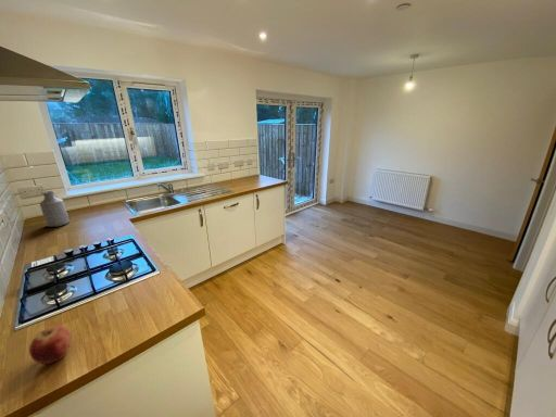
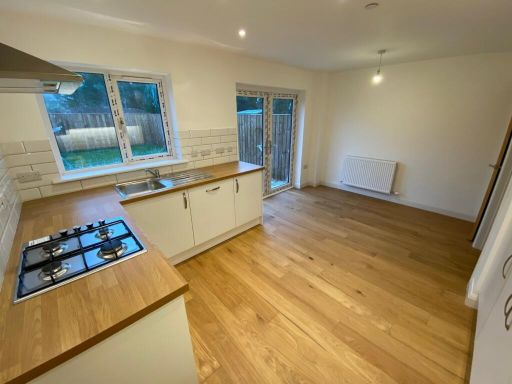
- apple [28,325,73,365]
- bottle [38,190,71,228]
